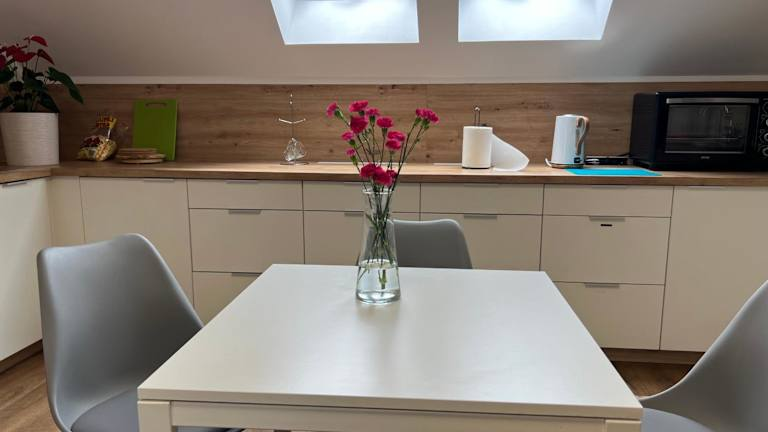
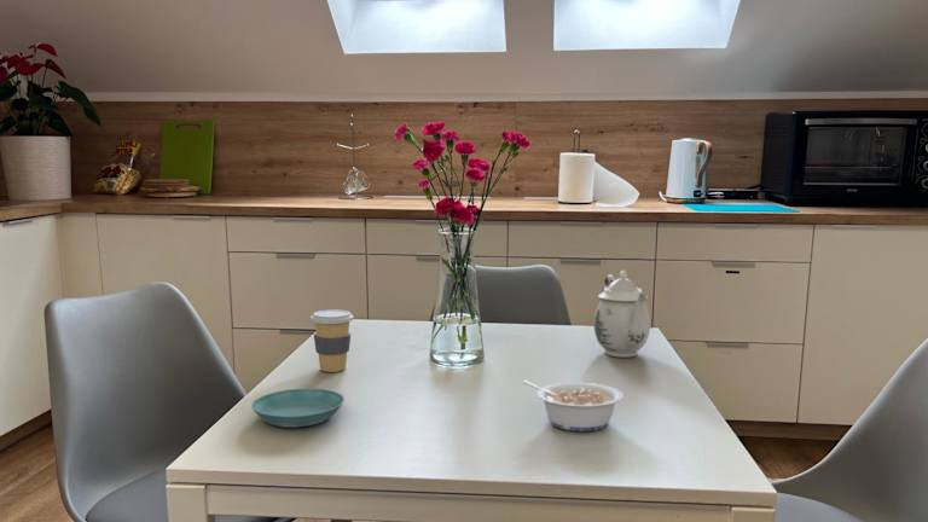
+ legume [522,379,624,433]
+ teapot [592,269,651,359]
+ saucer [250,387,346,429]
+ coffee cup [309,308,354,373]
